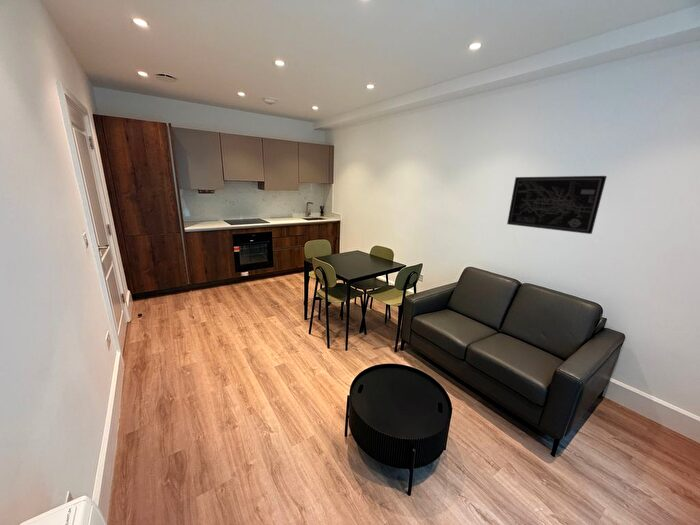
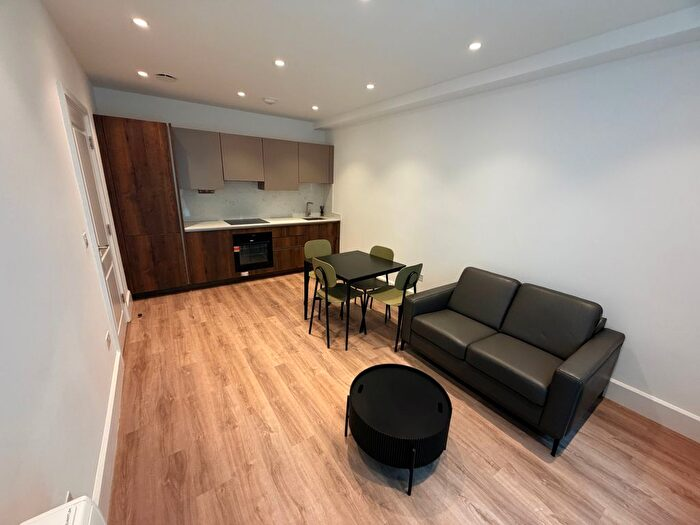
- wall art [506,175,608,235]
